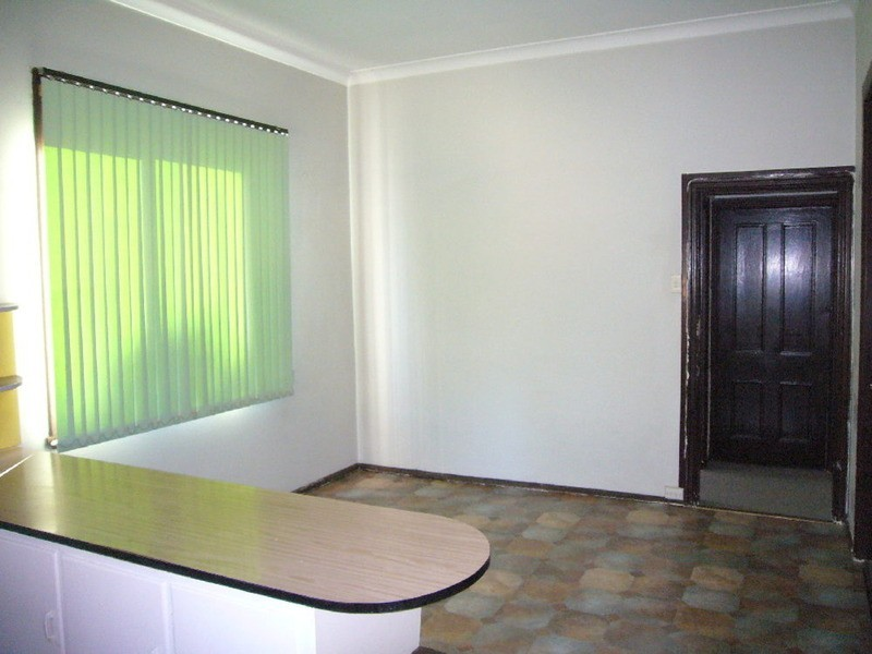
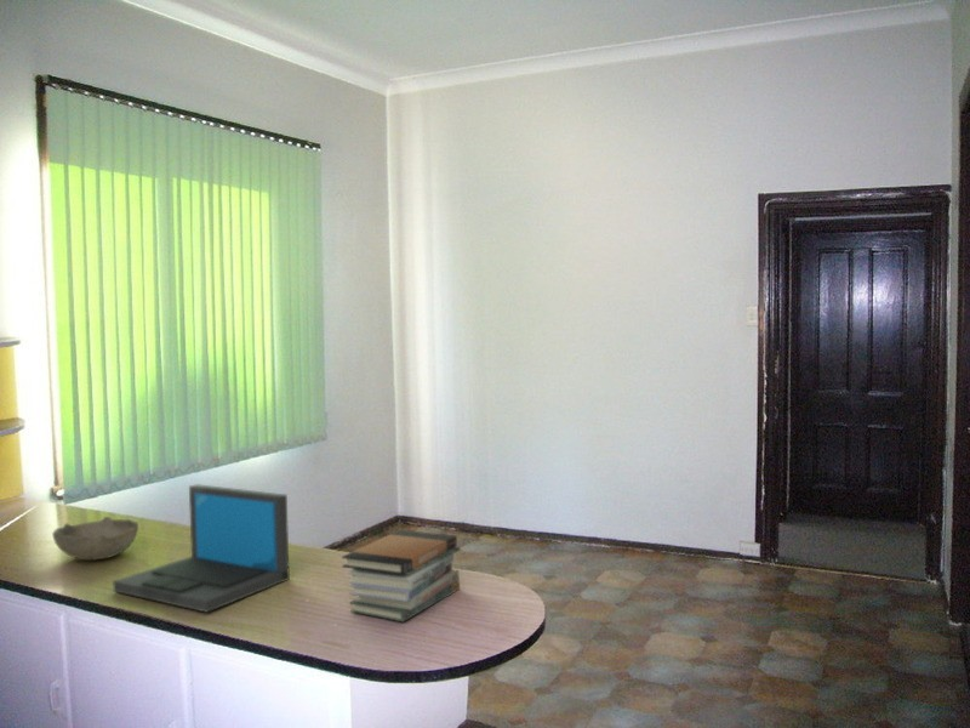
+ book stack [341,529,461,624]
+ bowl [51,516,139,562]
+ laptop [112,483,291,614]
